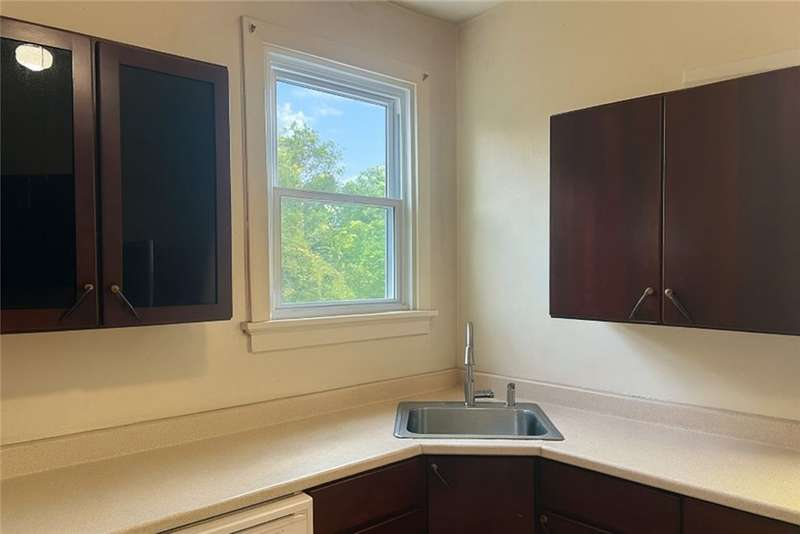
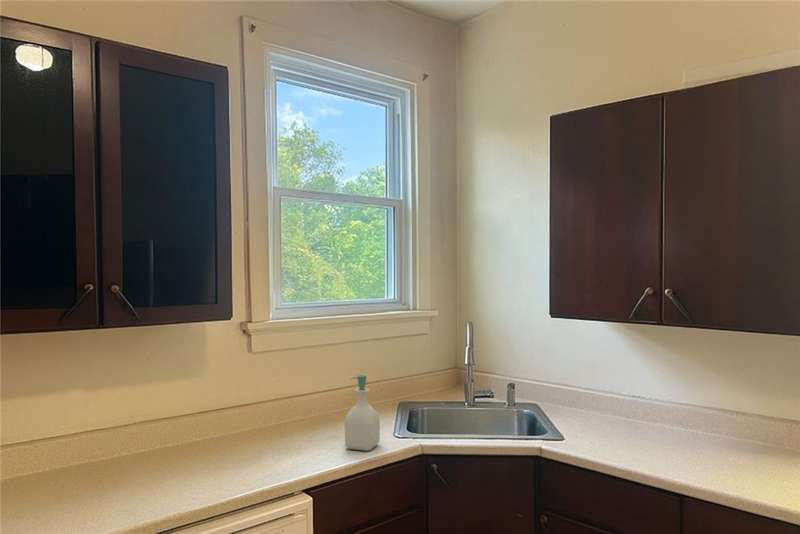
+ soap bottle [344,374,381,452]
